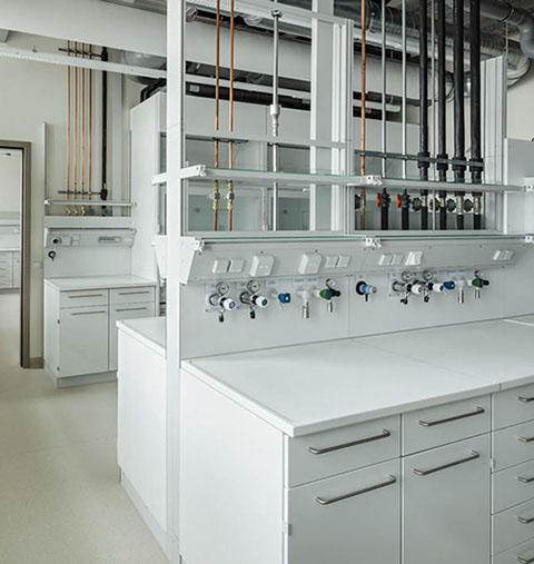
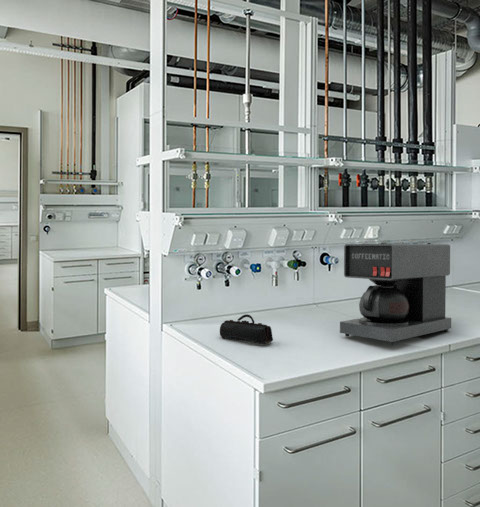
+ pencil case [219,313,274,345]
+ coffee maker [339,243,452,346]
